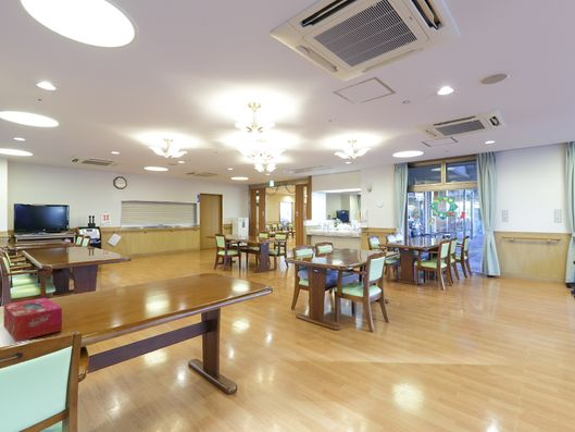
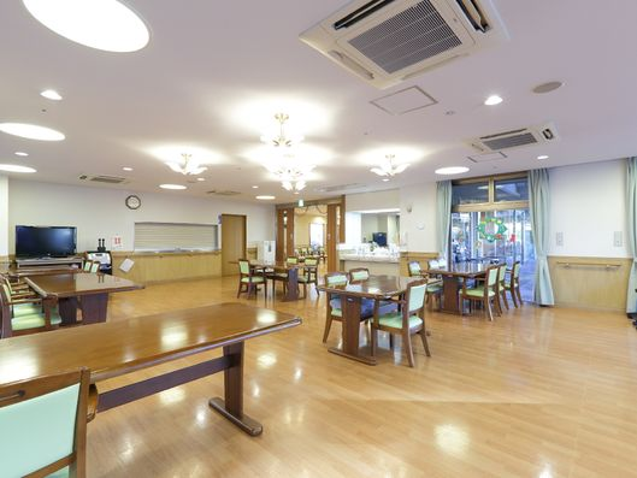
- tissue box [2,297,63,343]
